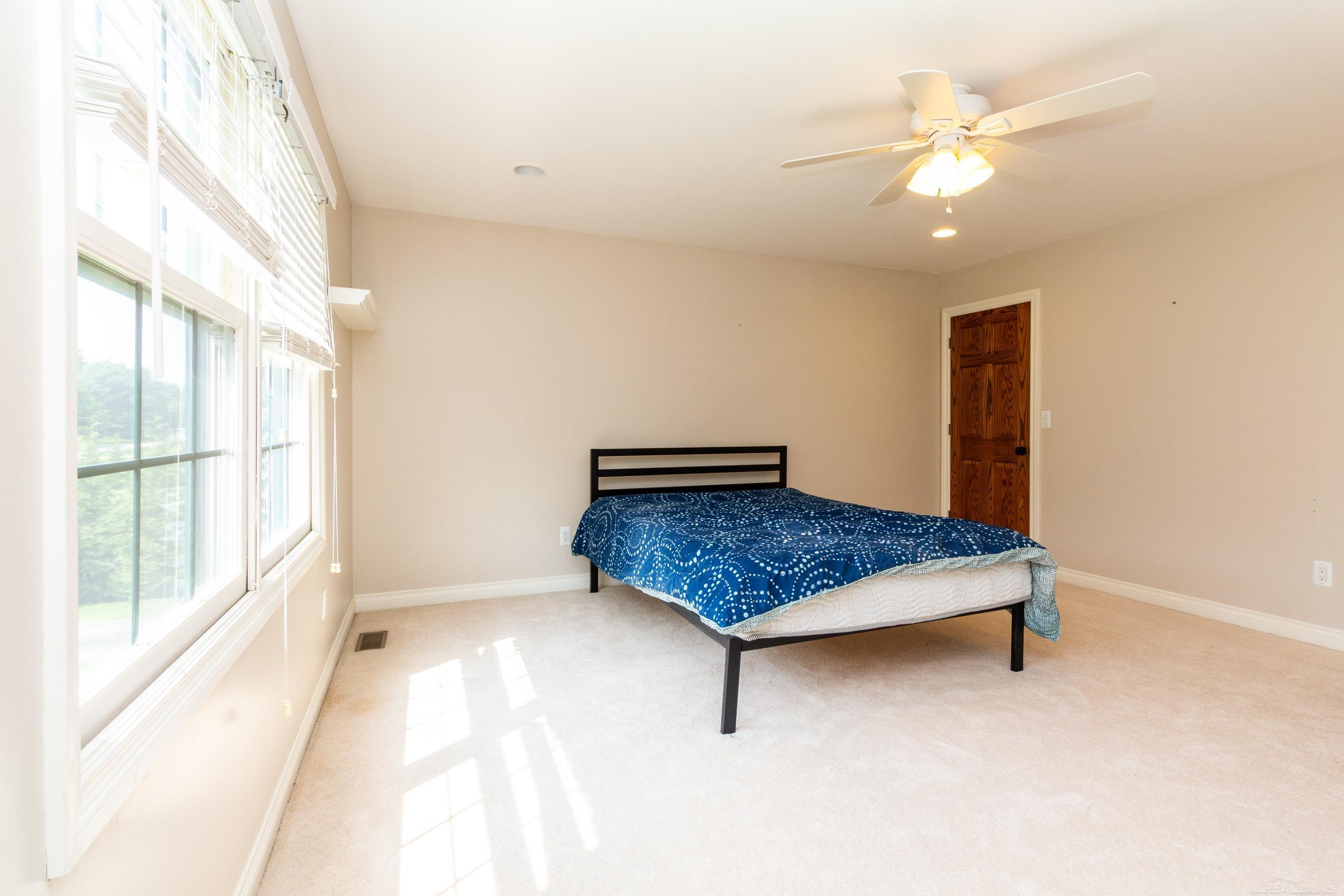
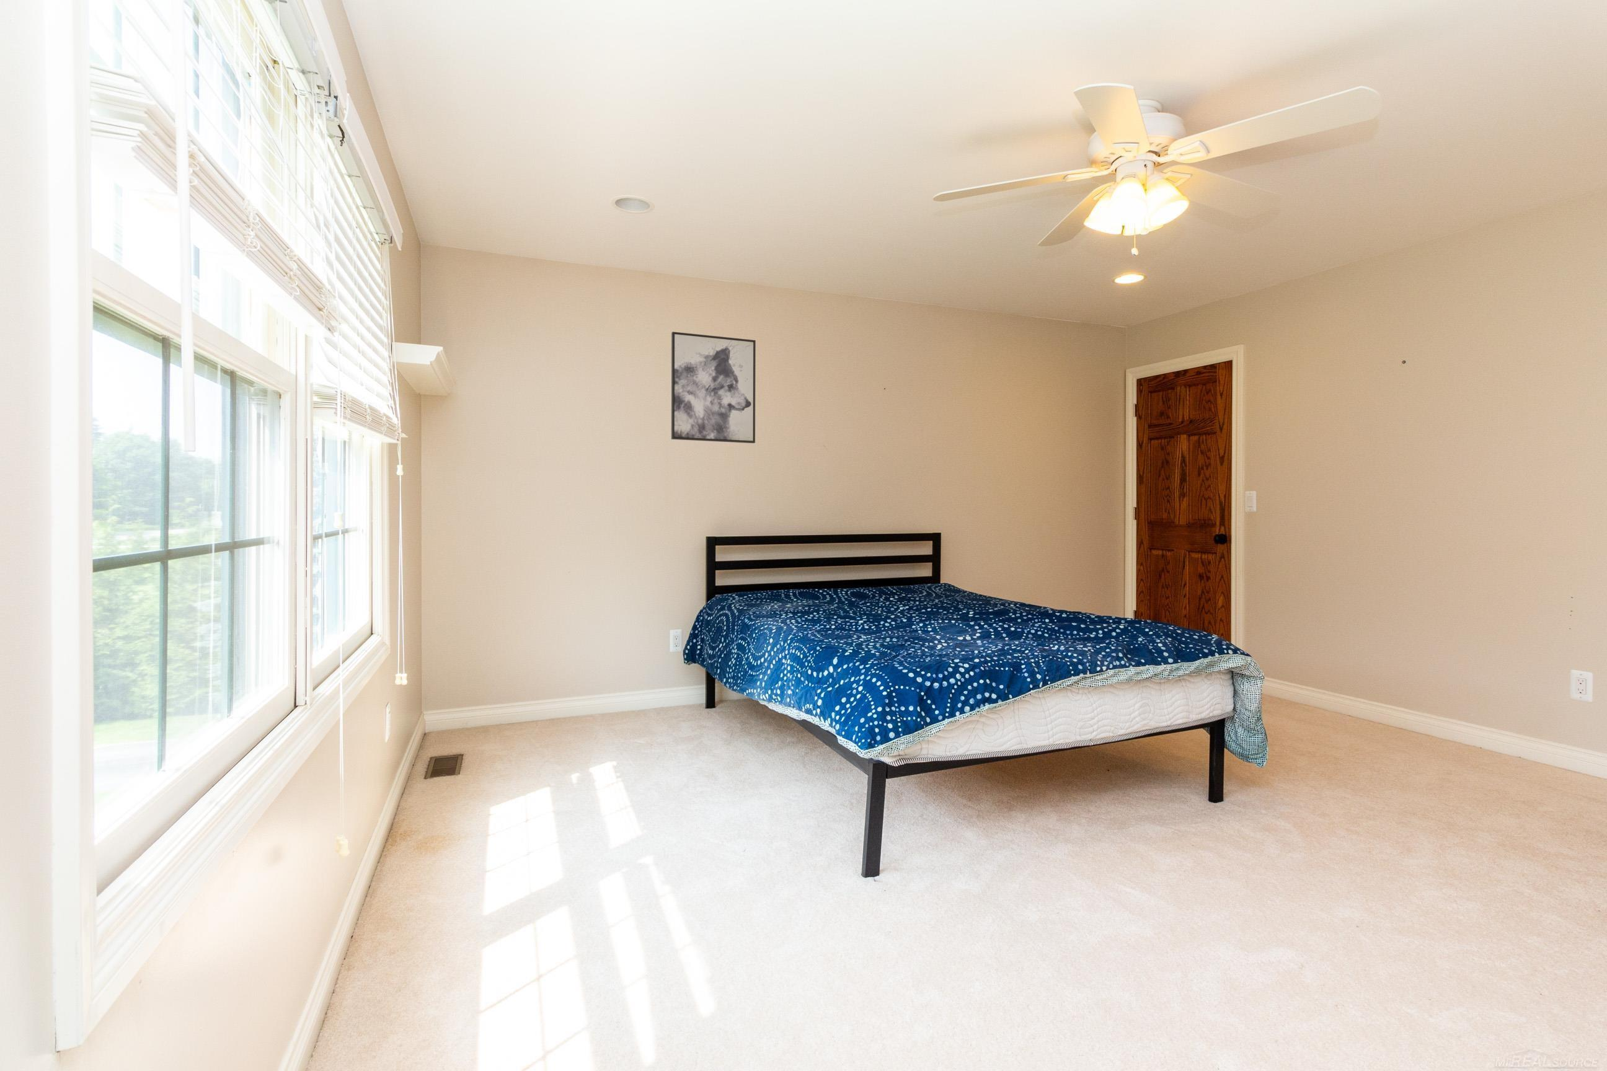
+ wall art [671,331,757,443]
